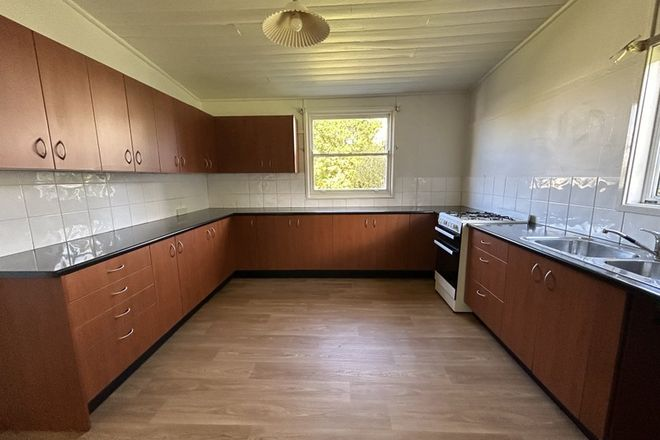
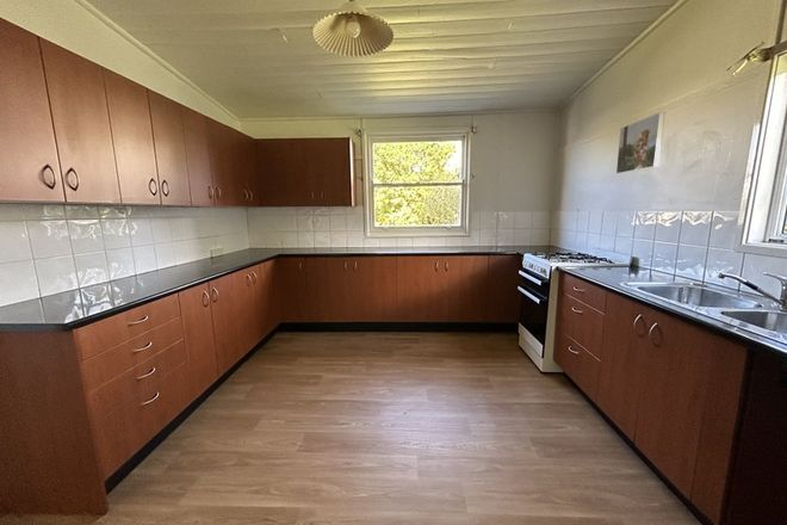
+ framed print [615,111,667,175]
